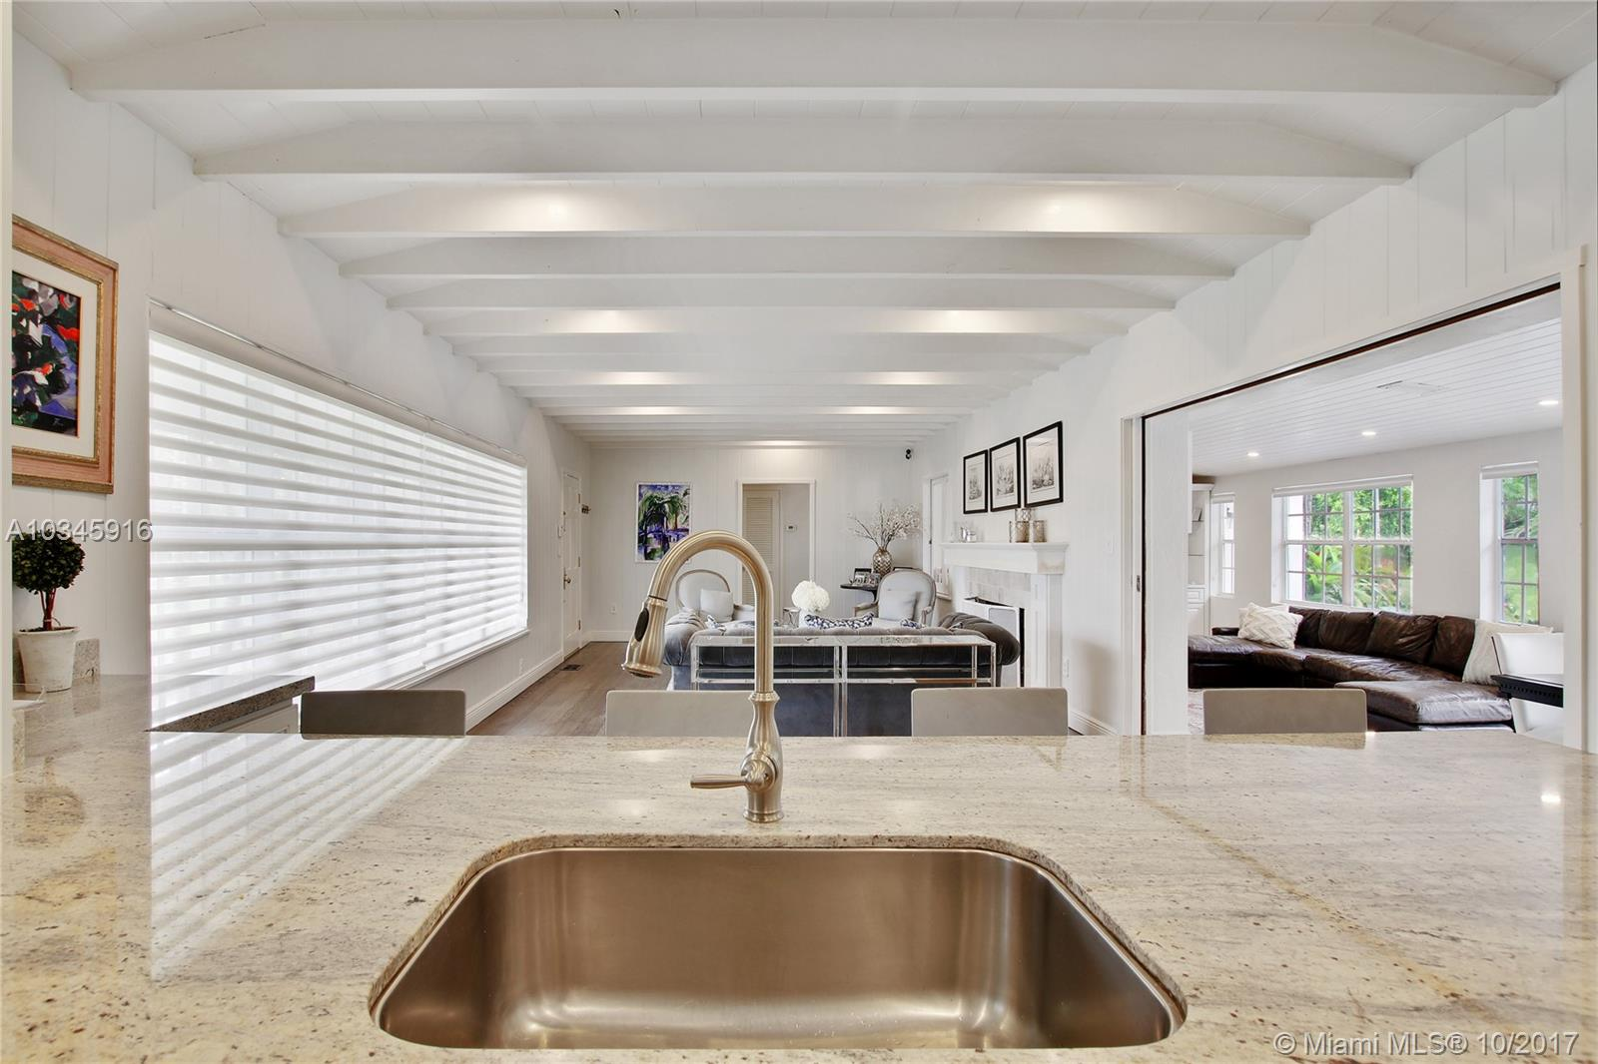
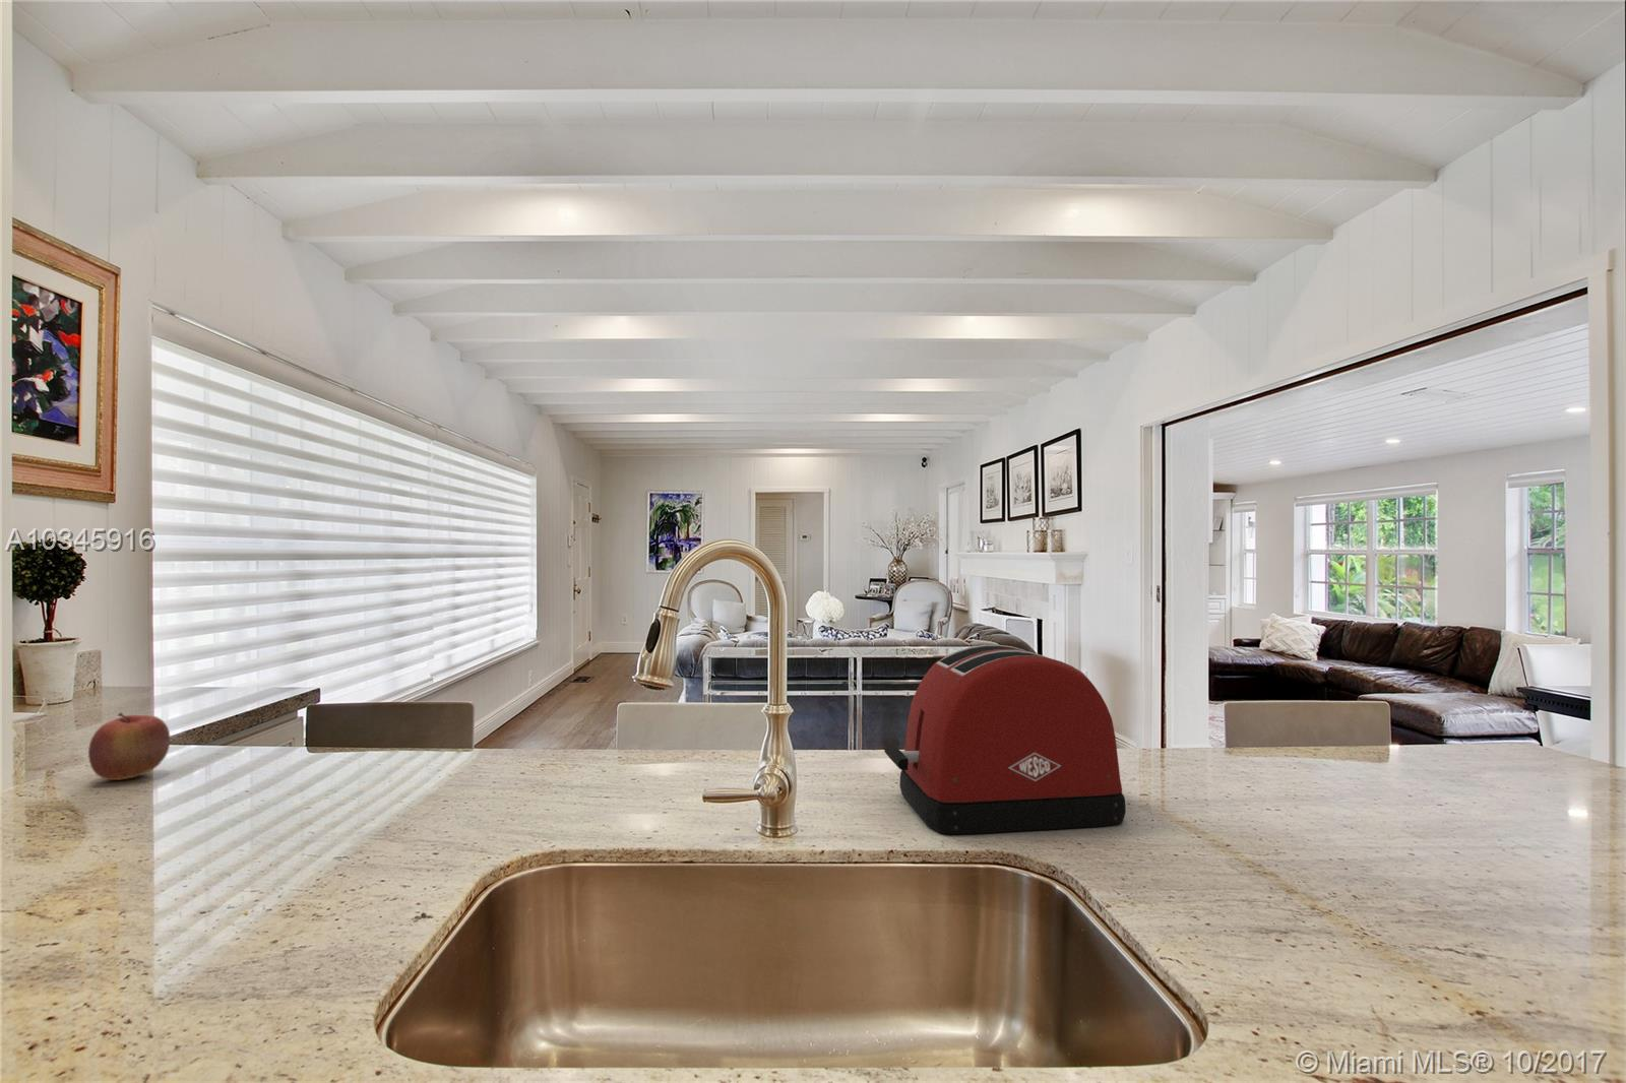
+ apple [87,712,172,781]
+ toaster [884,644,1127,835]
